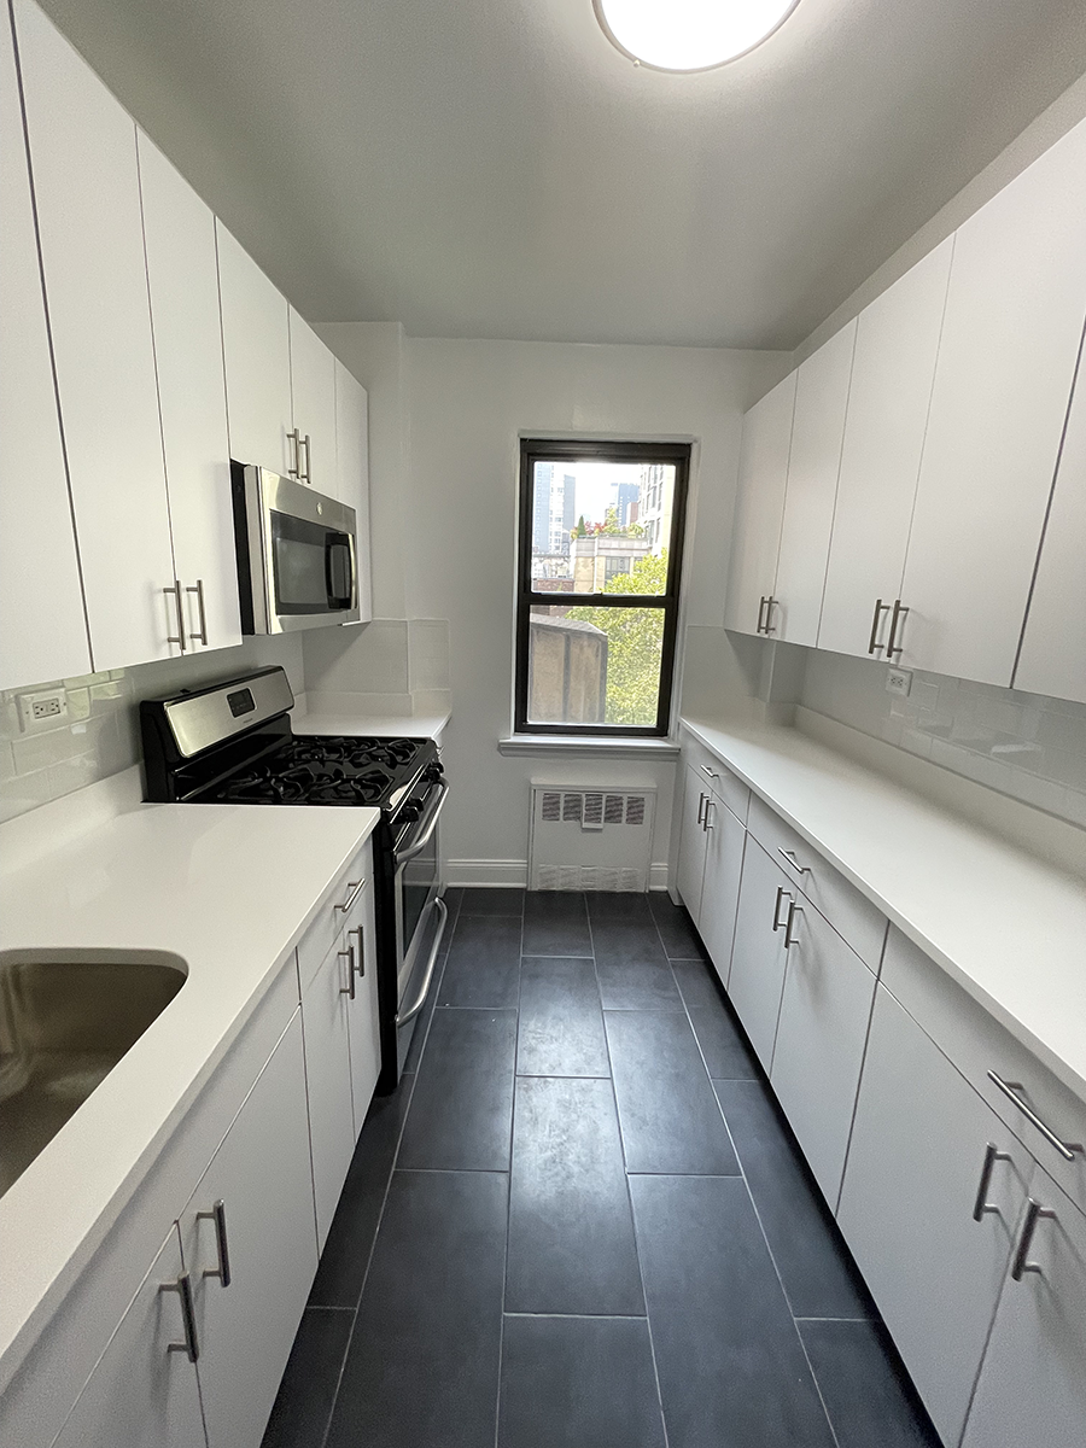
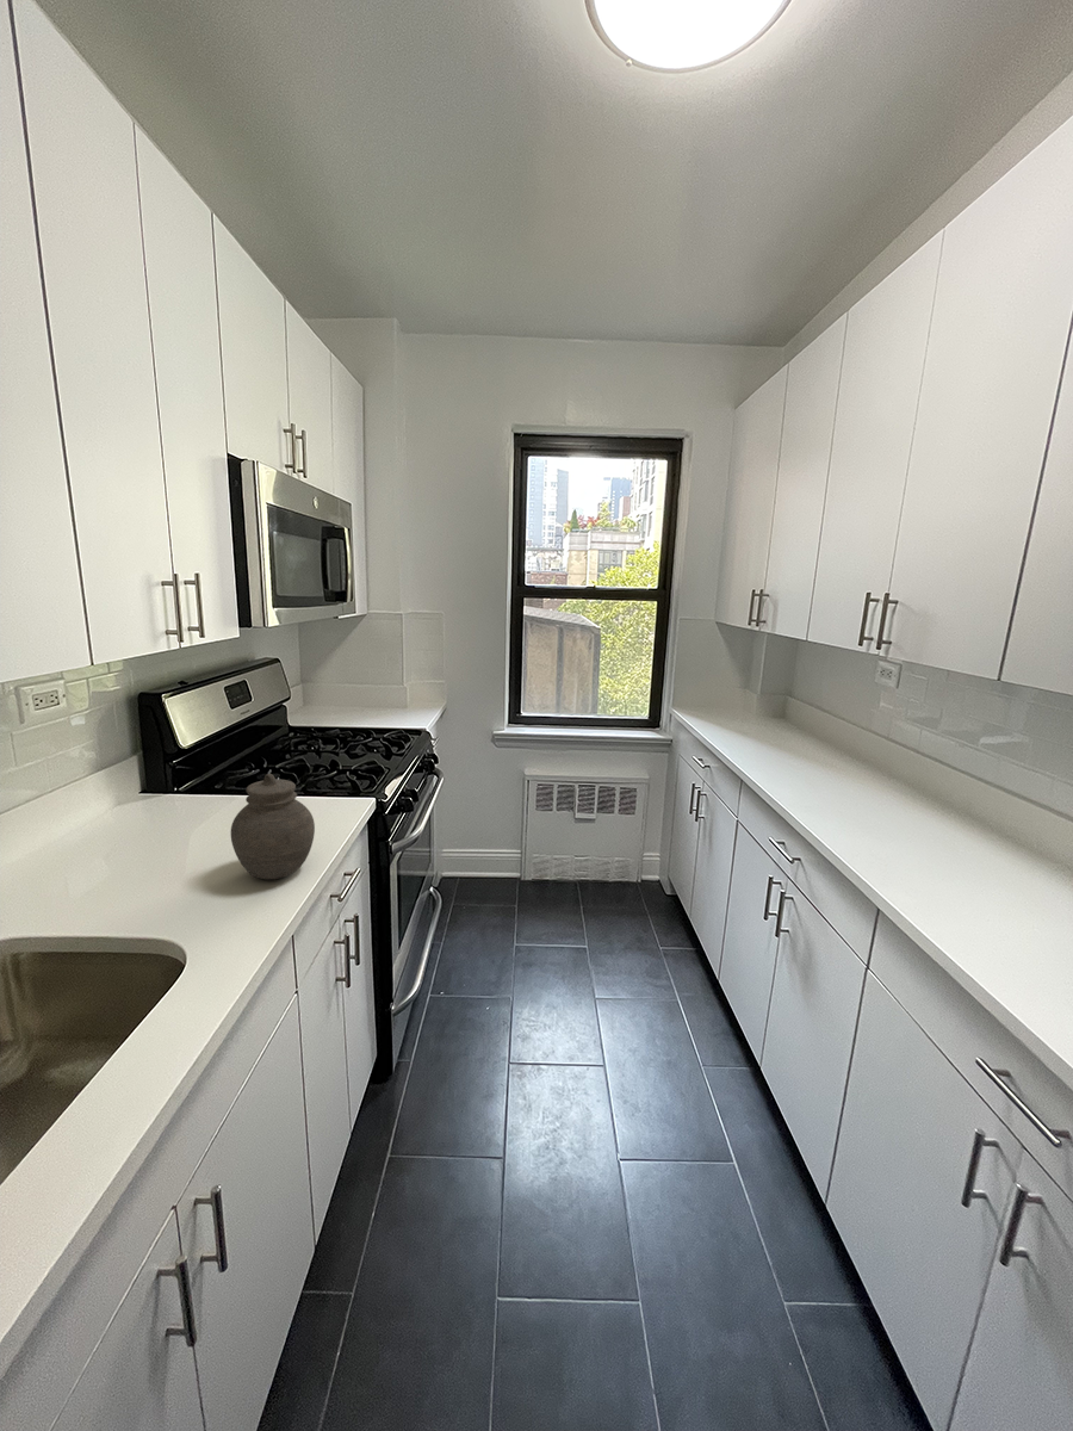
+ jar [230,773,316,880]
